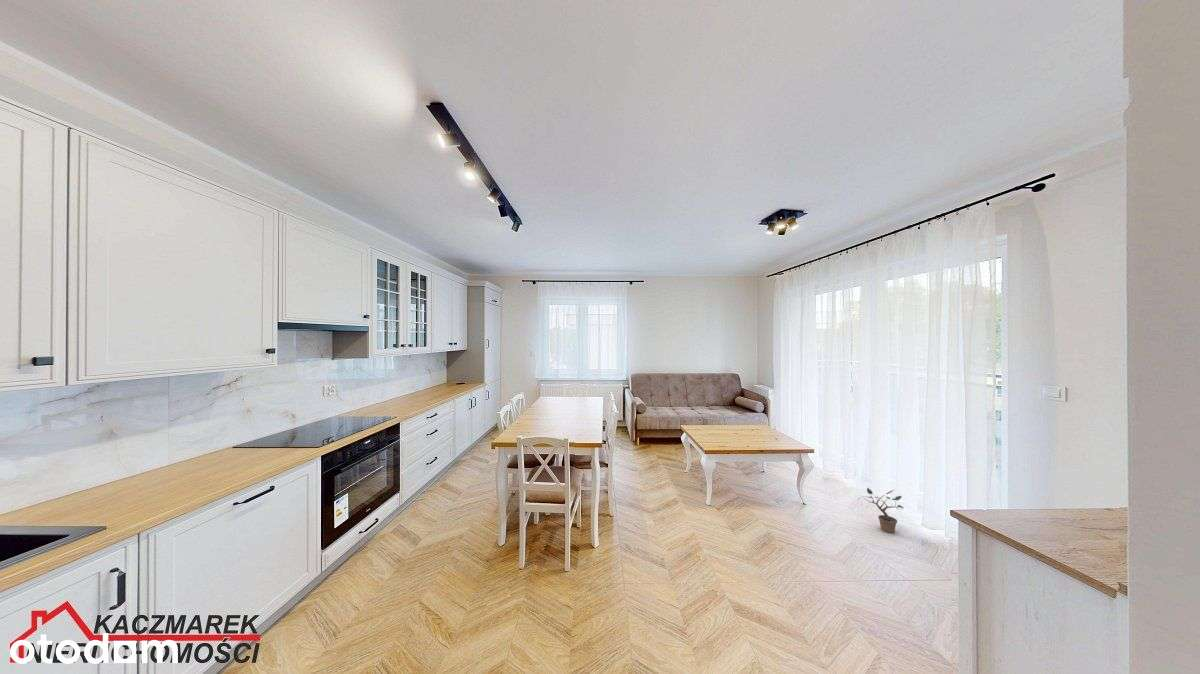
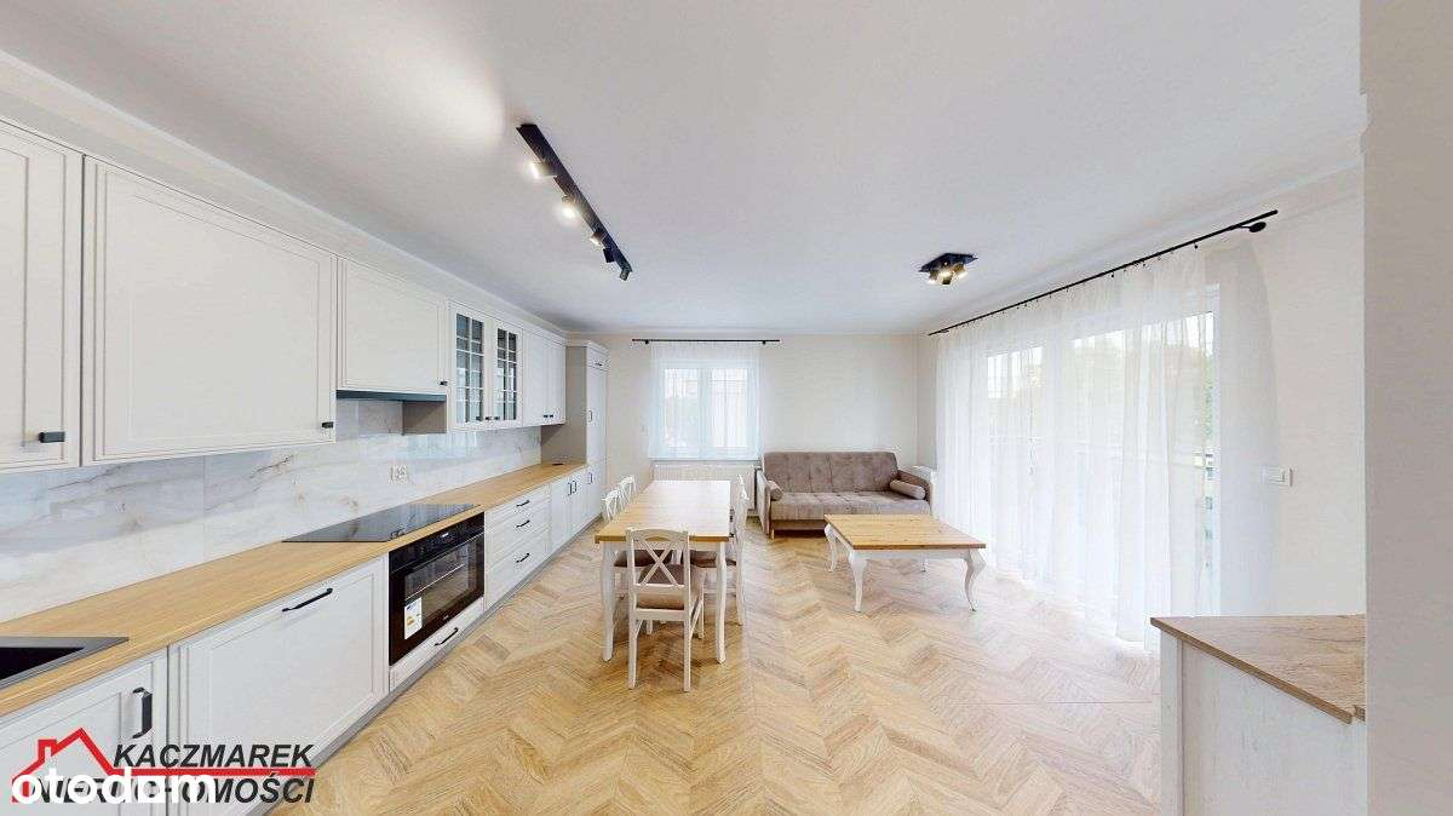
- potted plant [862,486,905,534]
